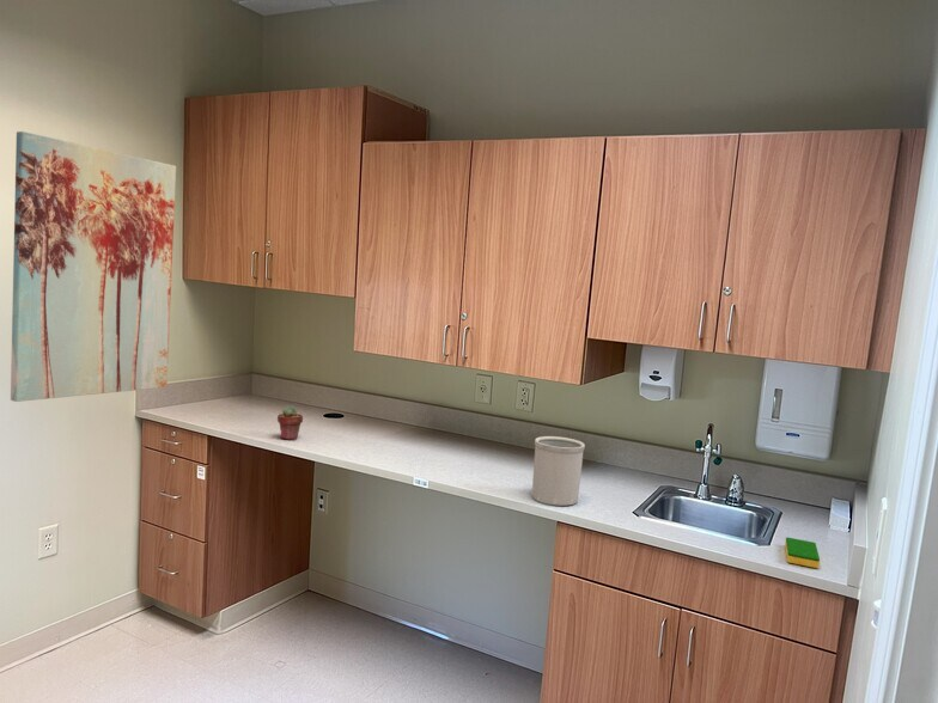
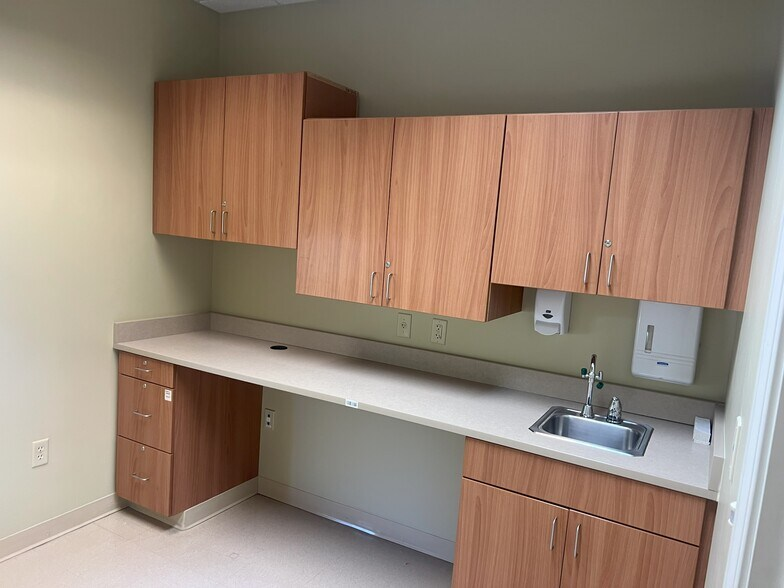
- utensil holder [531,435,586,507]
- dish sponge [784,537,821,569]
- potted succulent [276,404,304,441]
- wall art [10,130,177,403]
